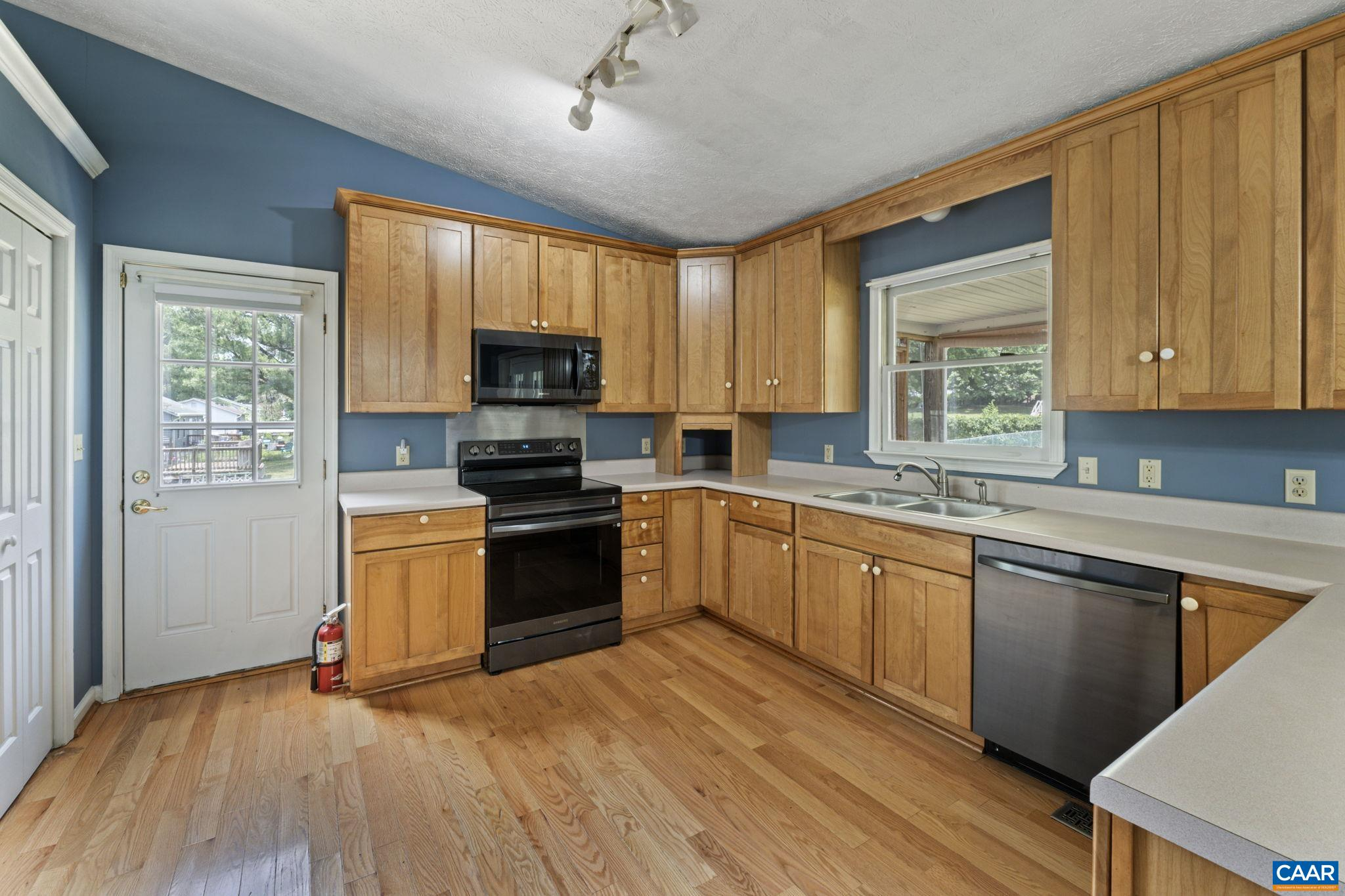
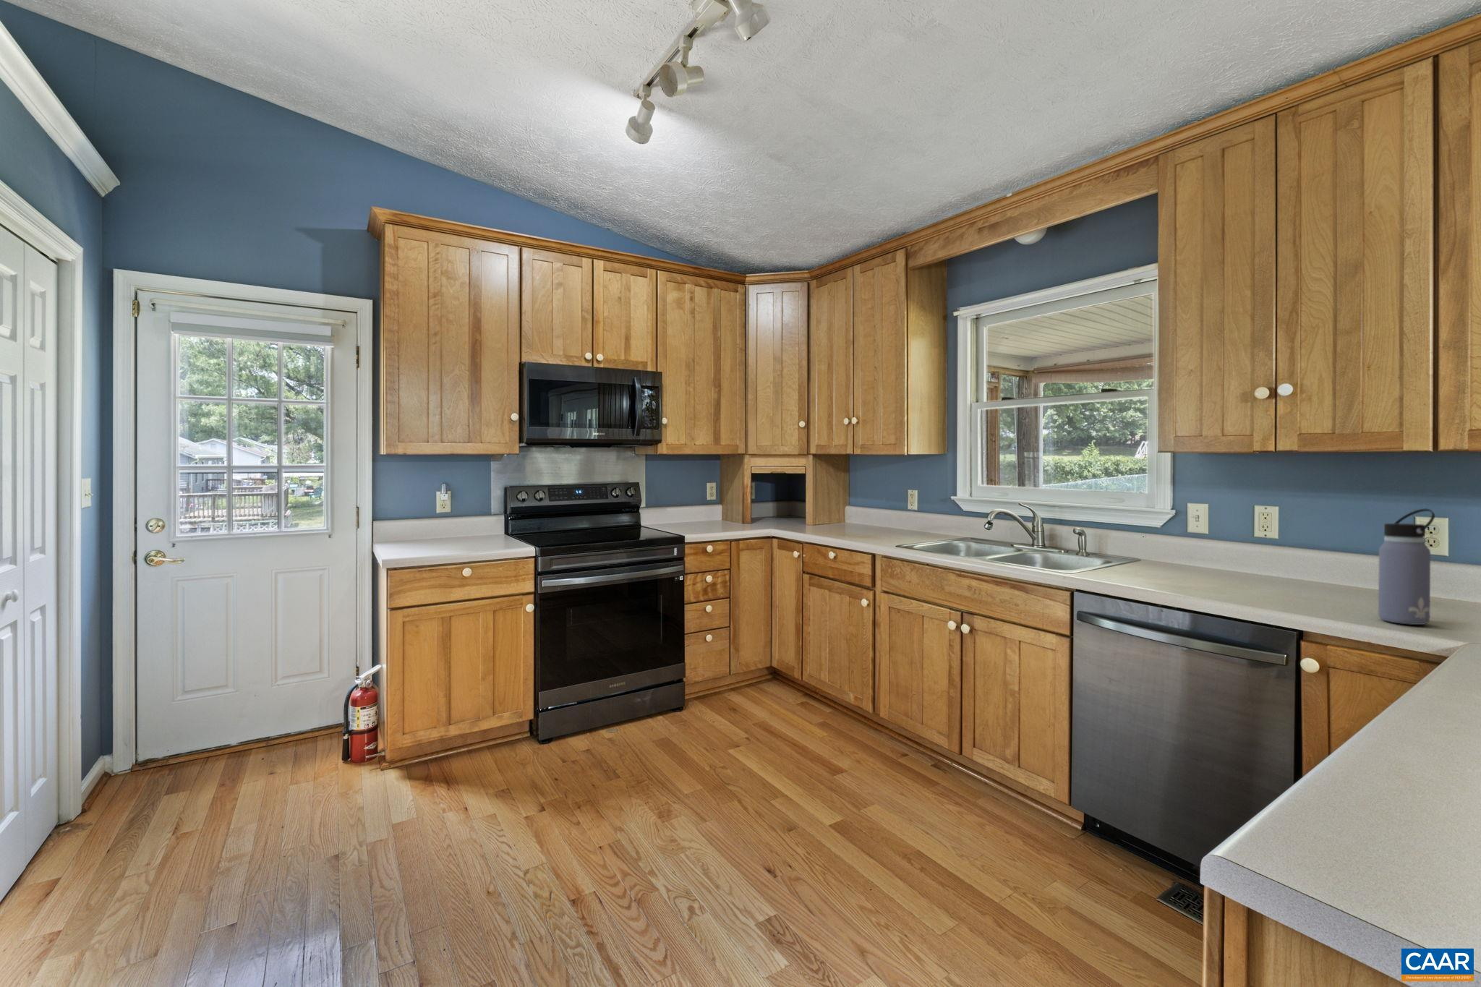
+ water bottle [1377,508,1436,626]
